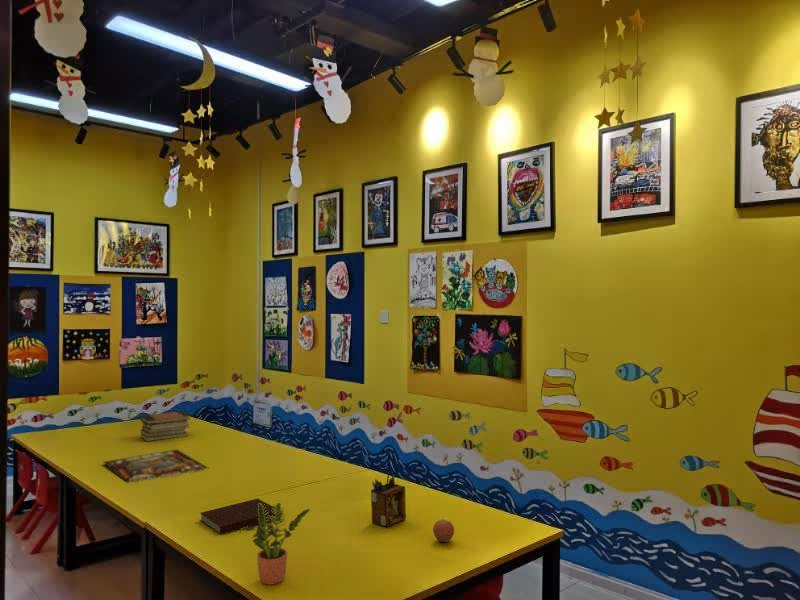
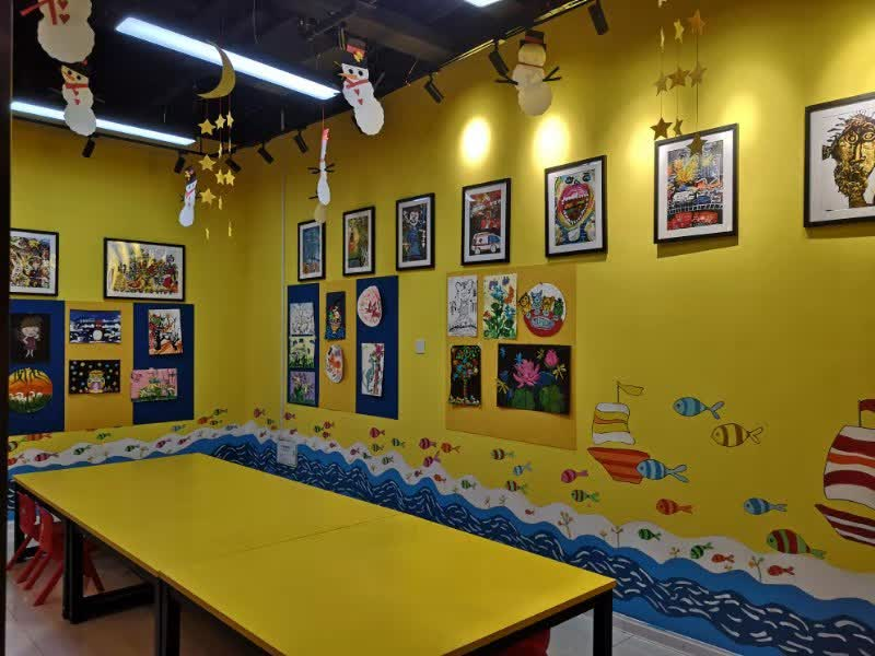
- stained glass panel [102,449,209,484]
- apple [432,519,455,543]
- desk organizer [370,471,407,528]
- notebook [199,497,281,536]
- potted plant [239,502,311,586]
- book stack [139,410,192,442]
